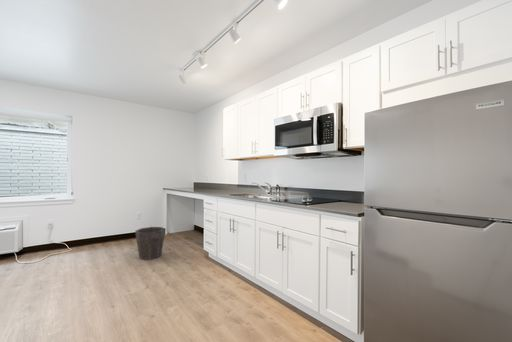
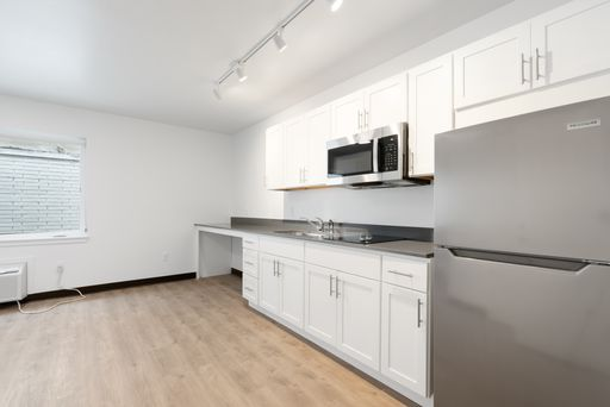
- waste bin [134,226,166,261]
